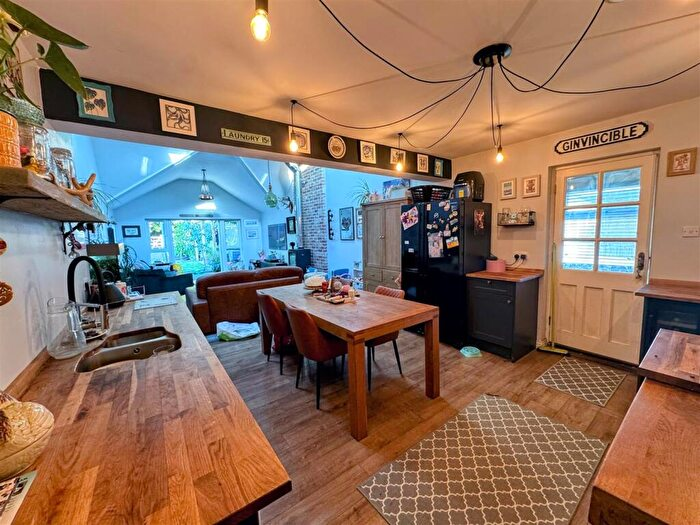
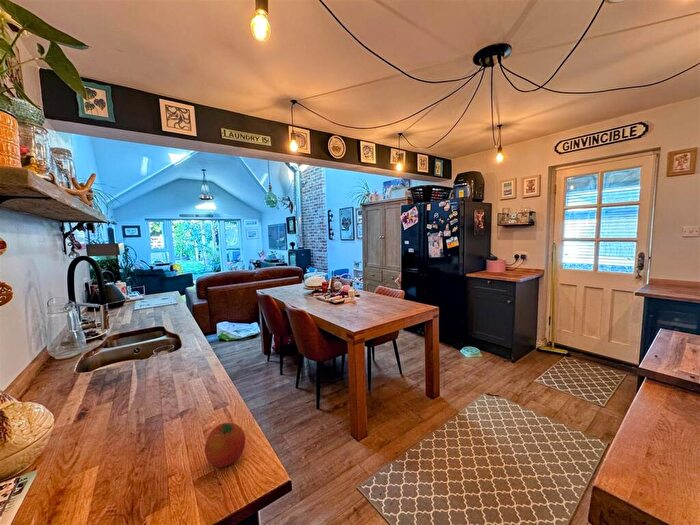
+ fruit [204,422,246,468]
